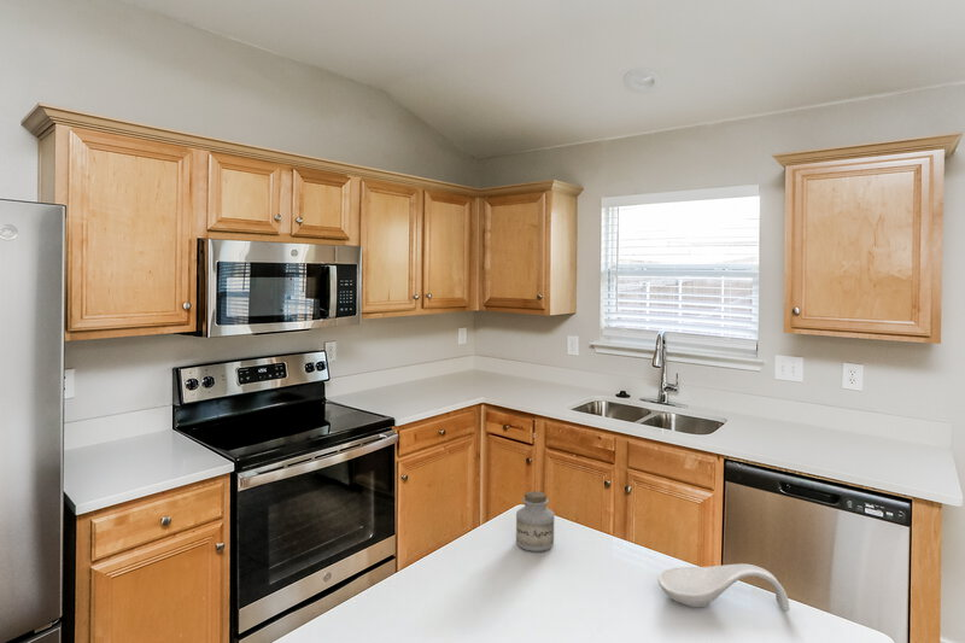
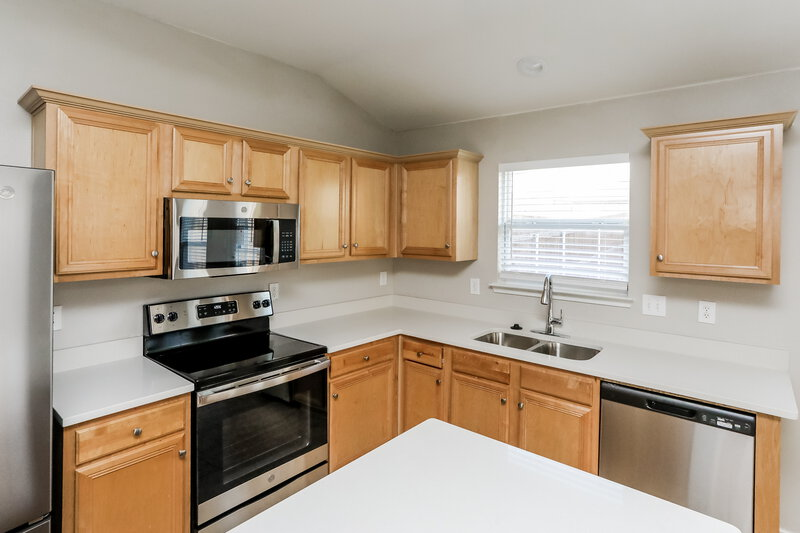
- jar [515,490,556,553]
- spoon rest [657,562,790,612]
